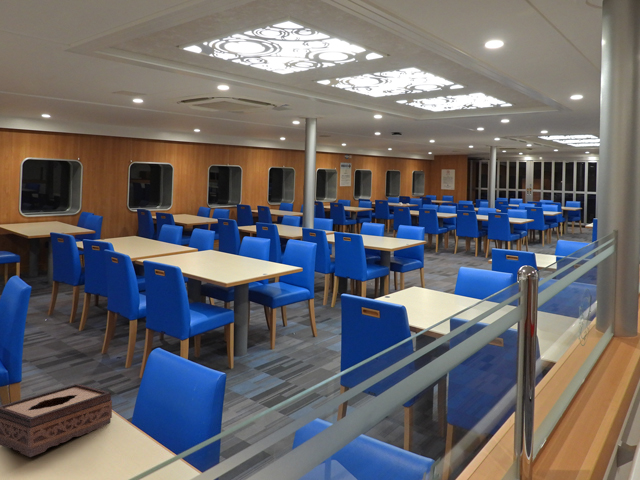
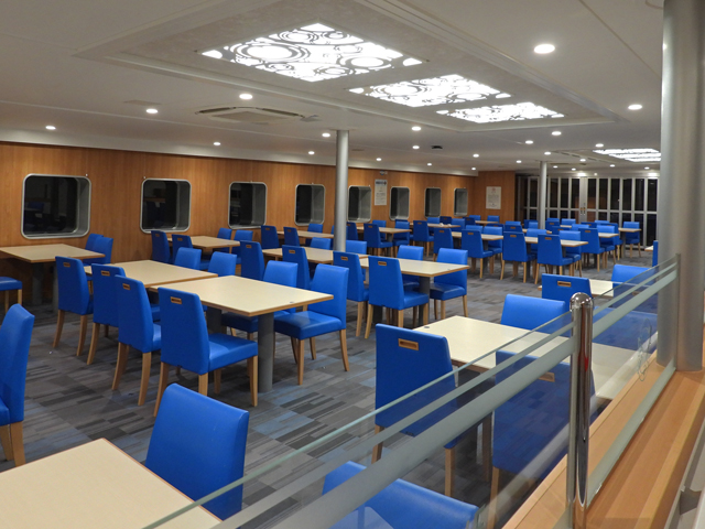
- tissue box [0,383,113,458]
